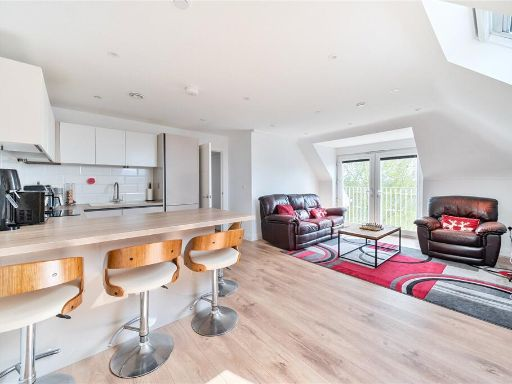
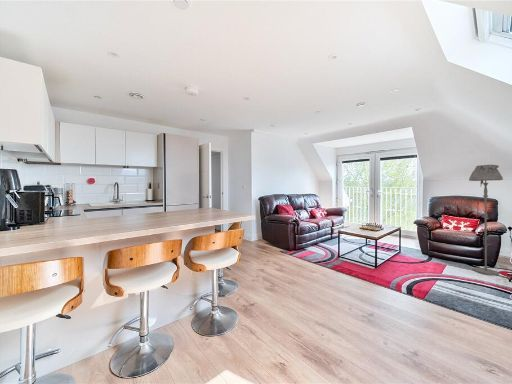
+ floor lamp [468,164,504,276]
